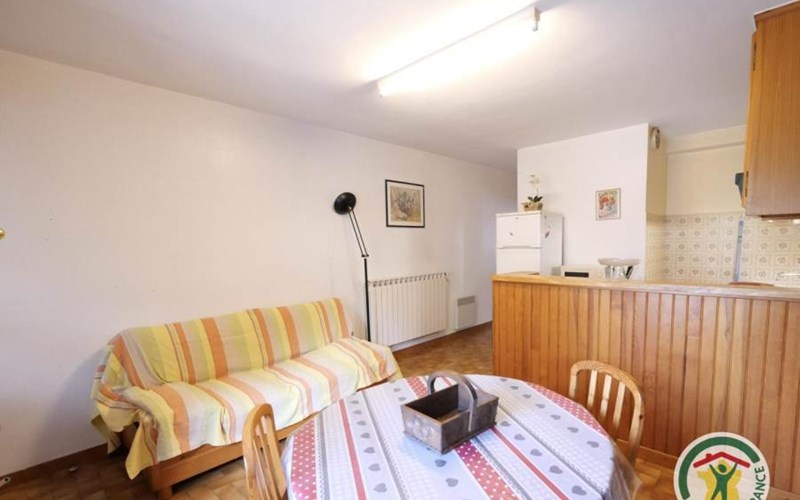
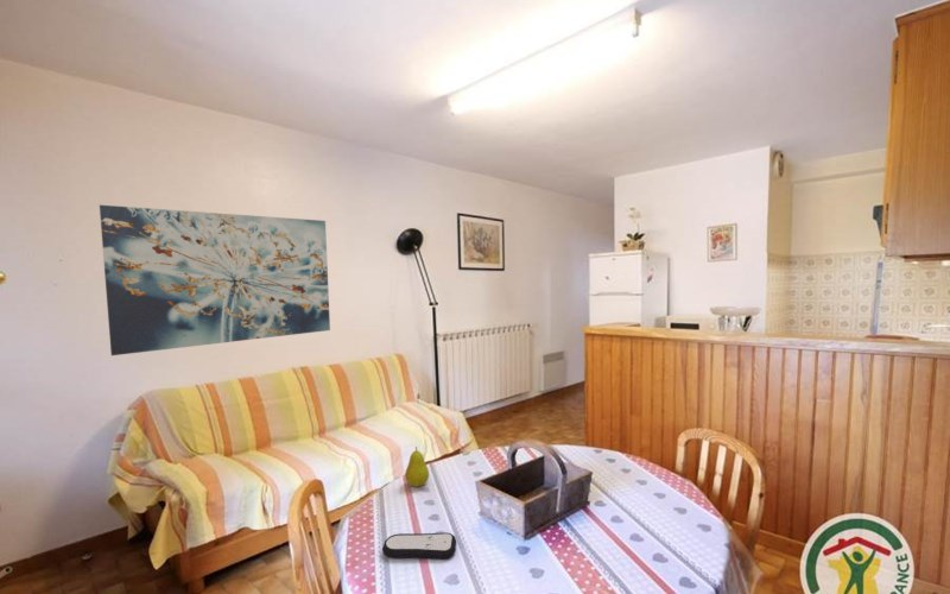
+ remote control [381,531,457,561]
+ wall art [99,204,331,356]
+ fruit [404,446,430,488]
